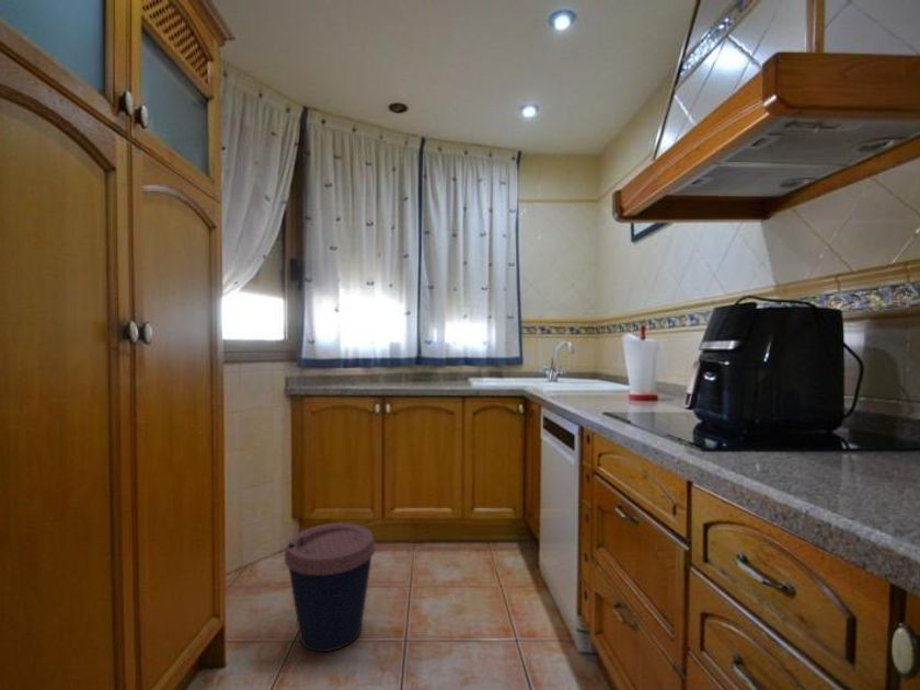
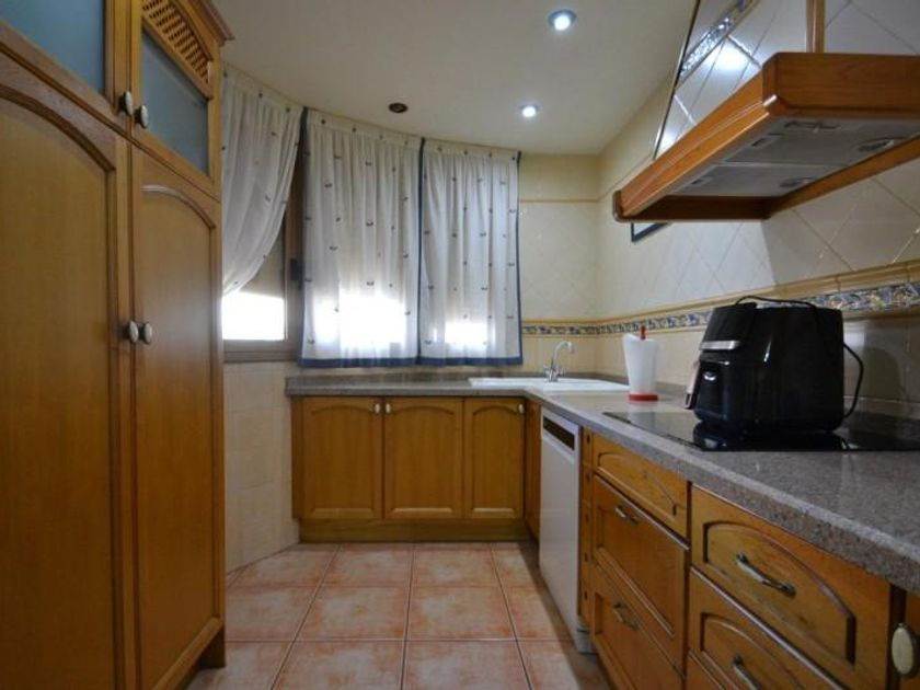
- coffee cup [284,522,377,653]
